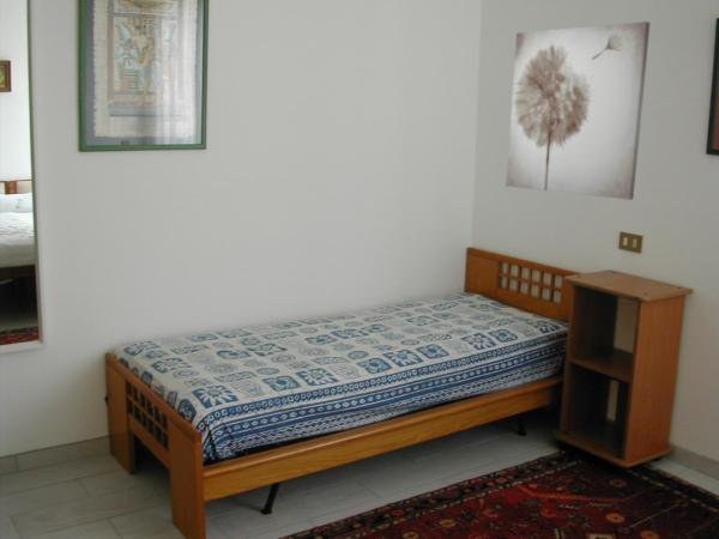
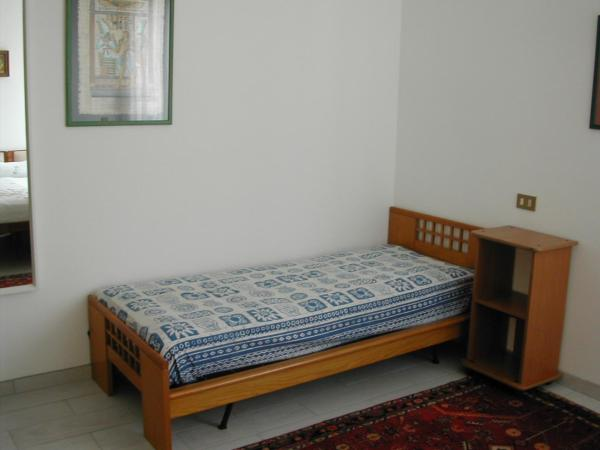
- wall art [504,20,651,201]
